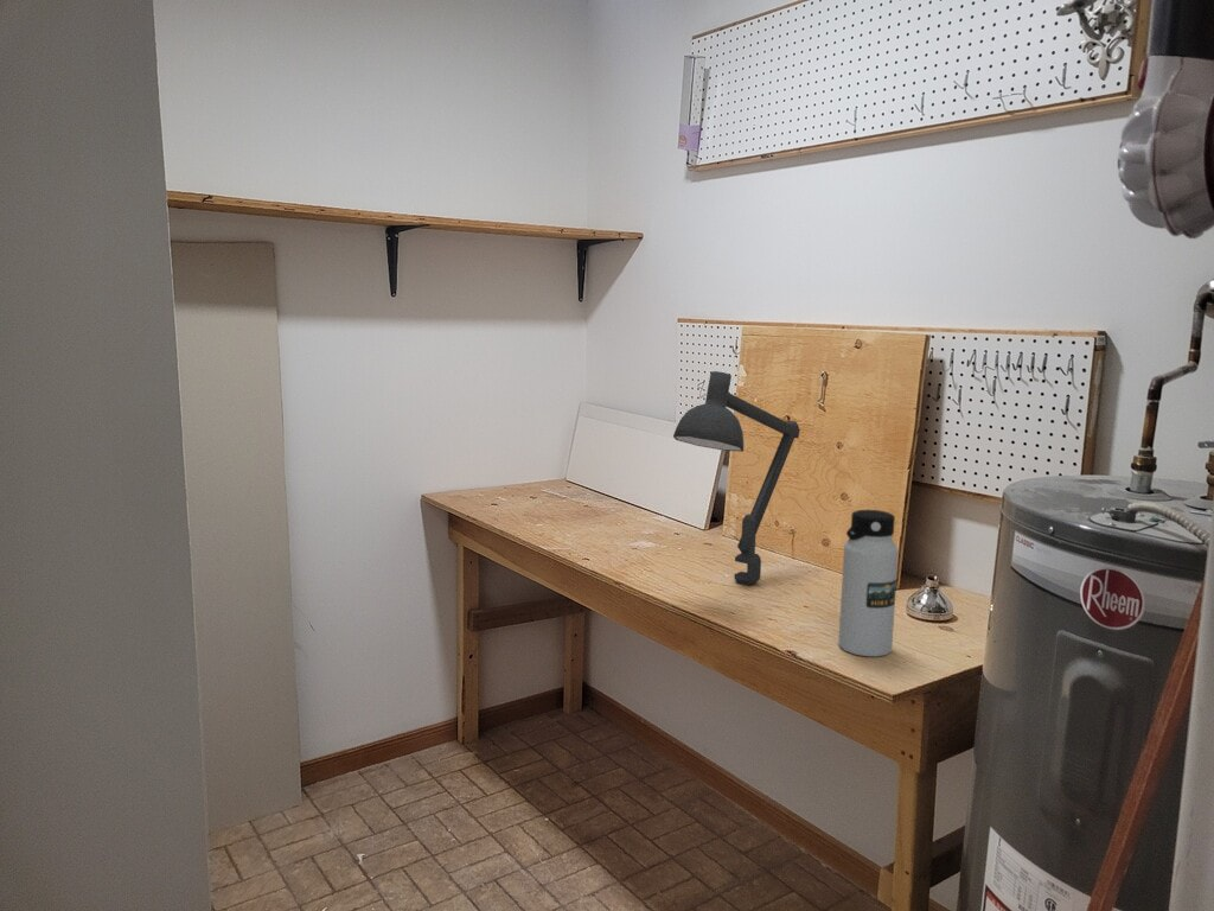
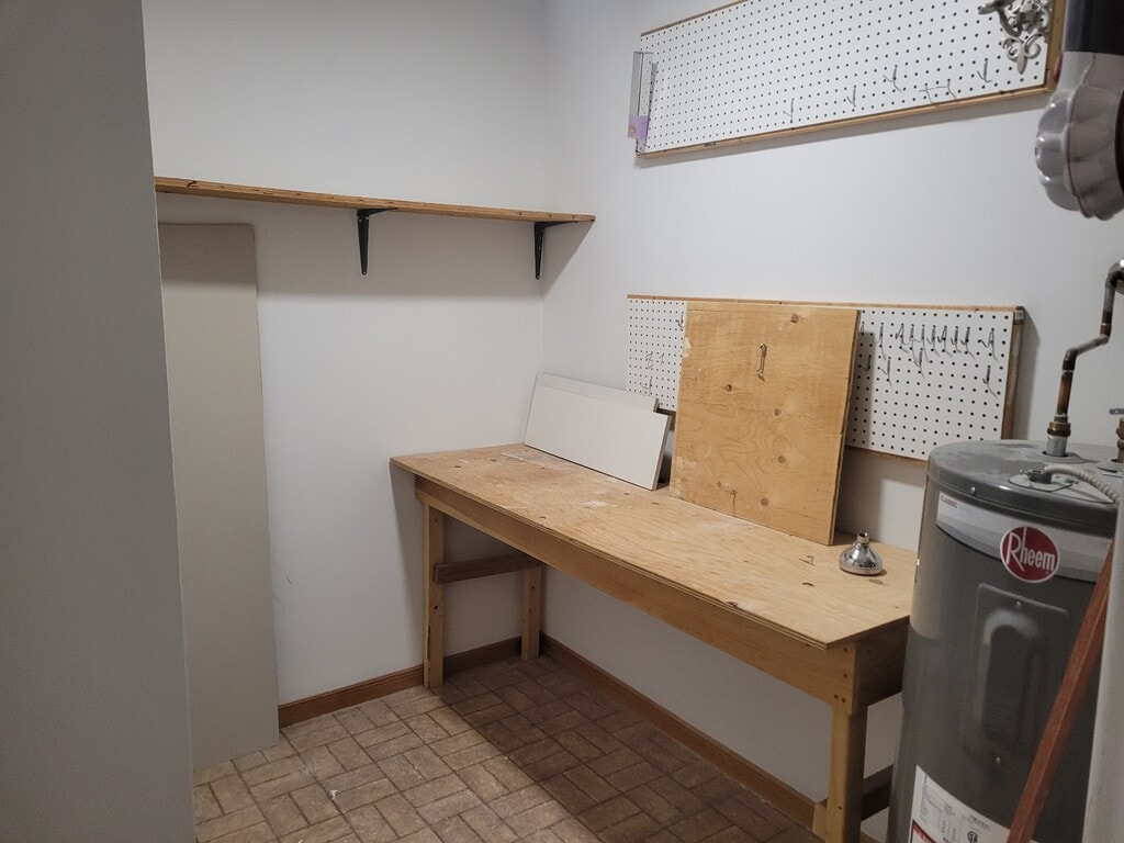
- desk lamp [672,370,801,586]
- water bottle [838,509,900,657]
